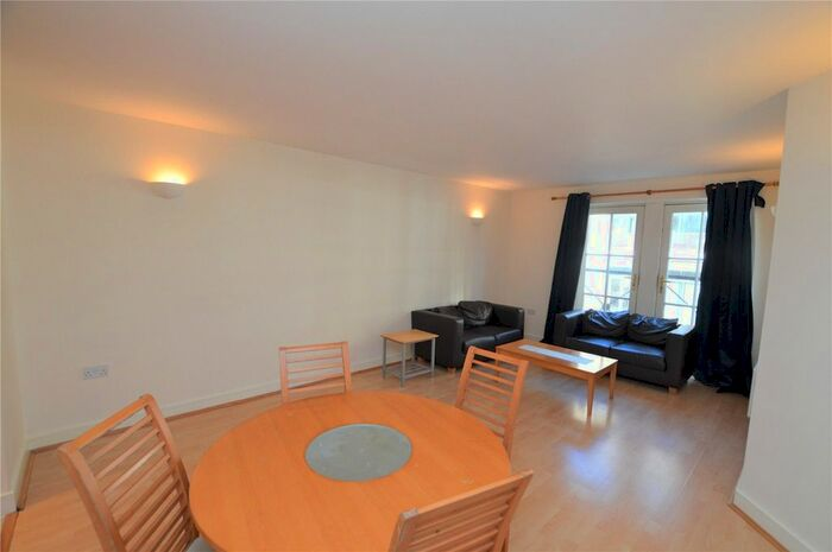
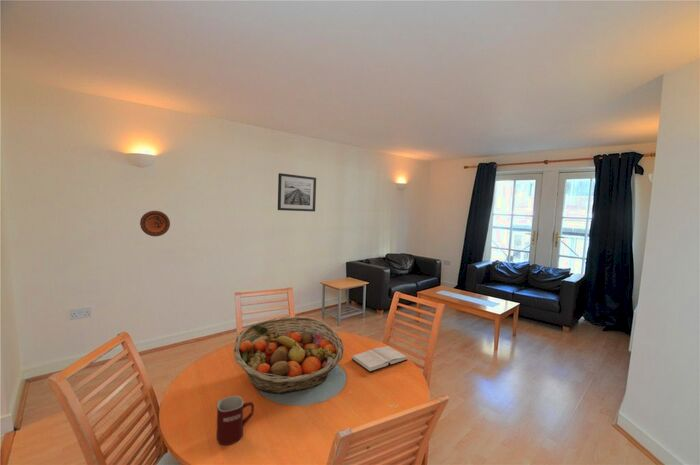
+ wall art [277,172,317,213]
+ hardback book [351,345,408,373]
+ fruit basket [232,316,344,395]
+ mug [216,395,255,446]
+ decorative plate [139,210,171,237]
